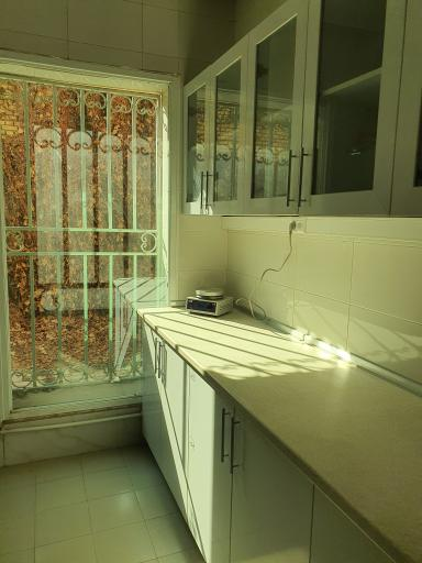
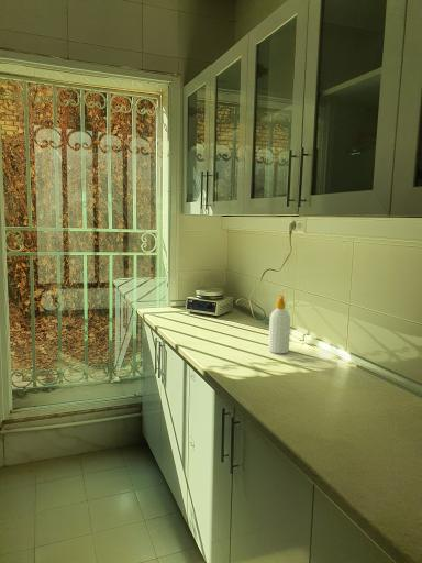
+ soap bottle [267,295,291,354]
